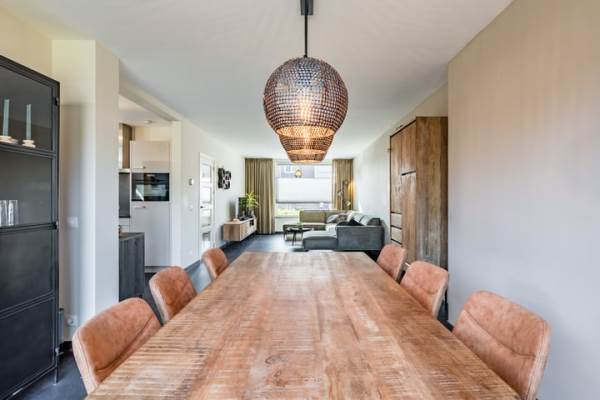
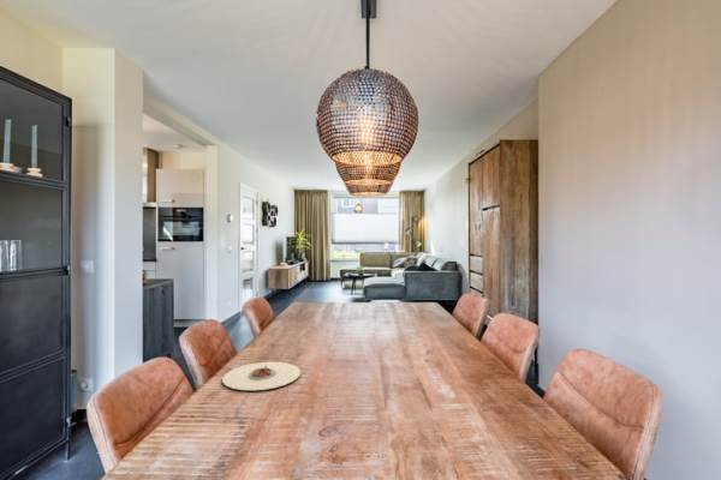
+ plate [221,361,302,391]
